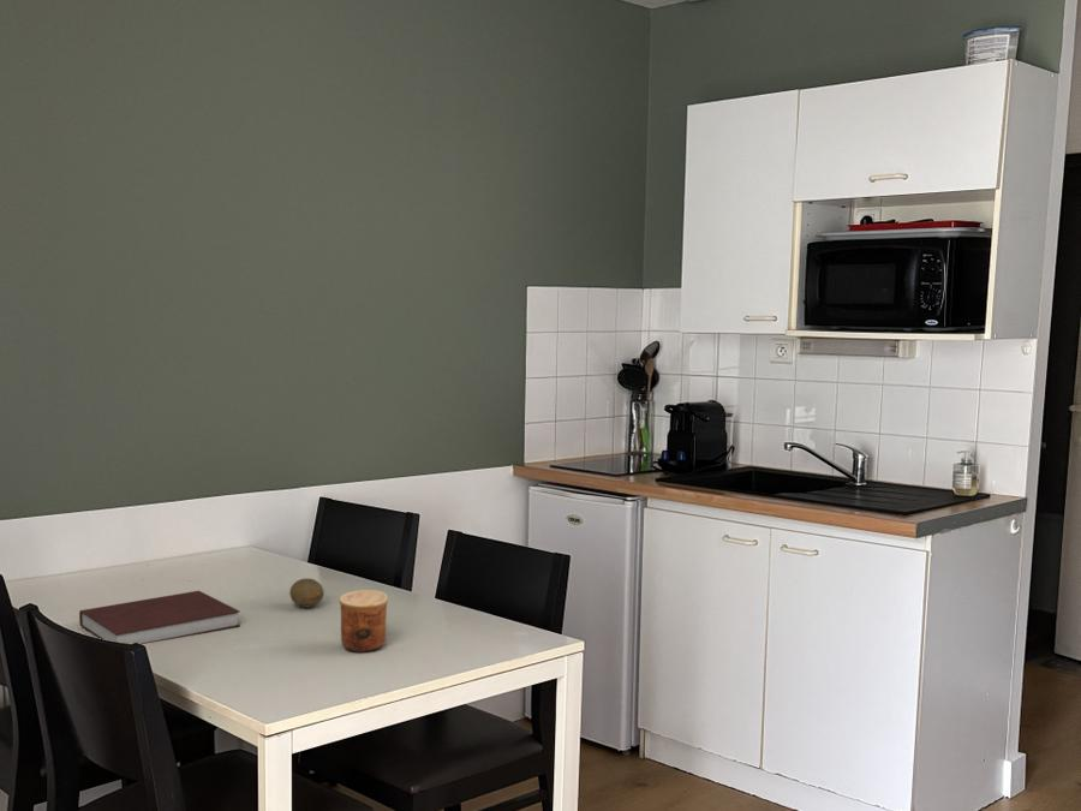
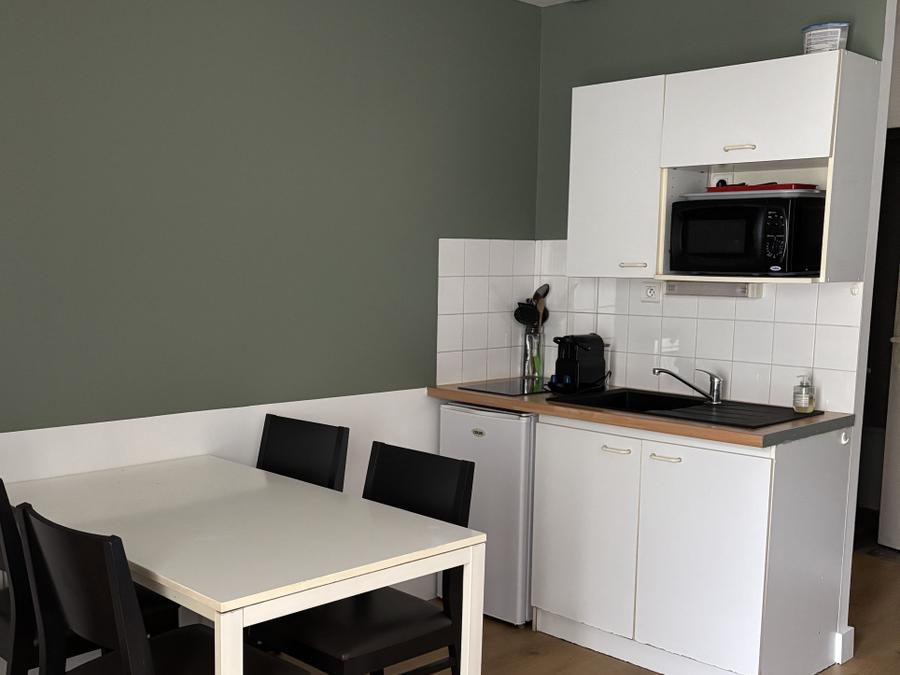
- notebook [78,590,241,645]
- cup [338,589,389,654]
- fruit [288,577,326,608]
